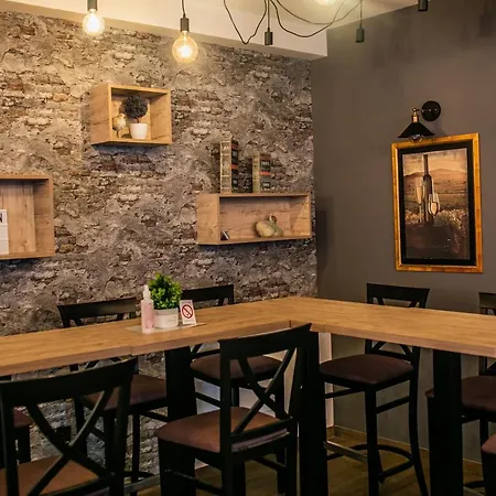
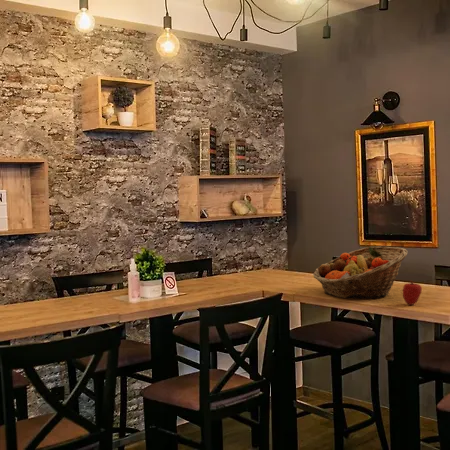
+ apple [402,280,423,306]
+ fruit basket [313,245,408,299]
